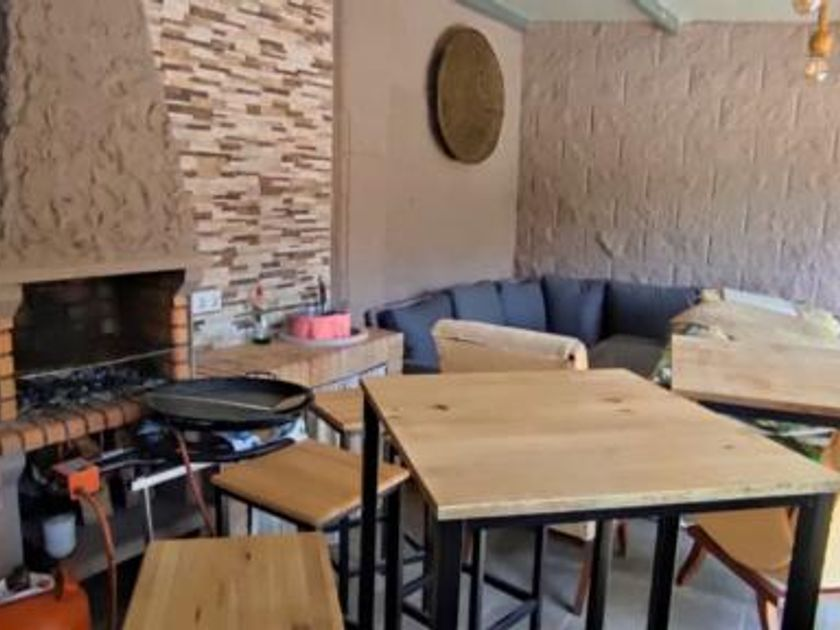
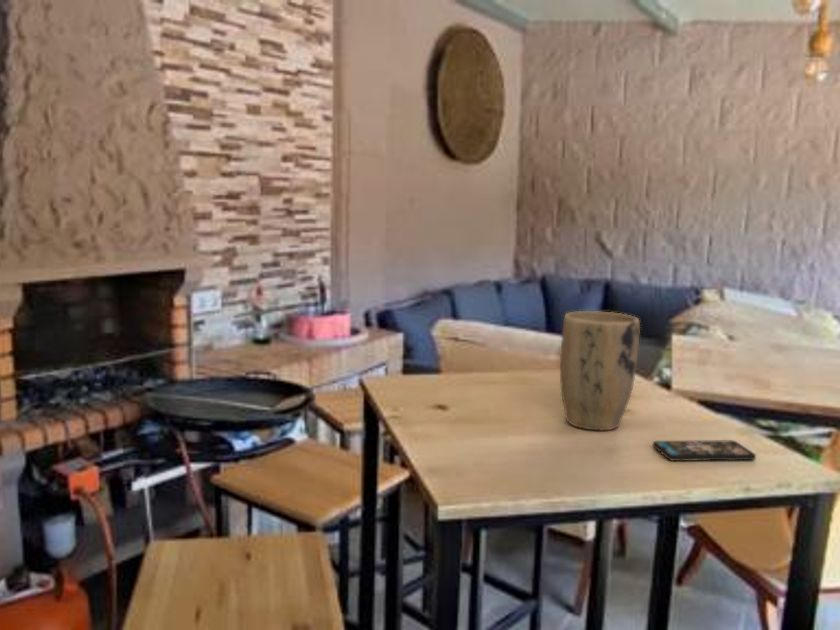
+ smartphone [652,440,757,462]
+ plant pot [559,310,641,432]
